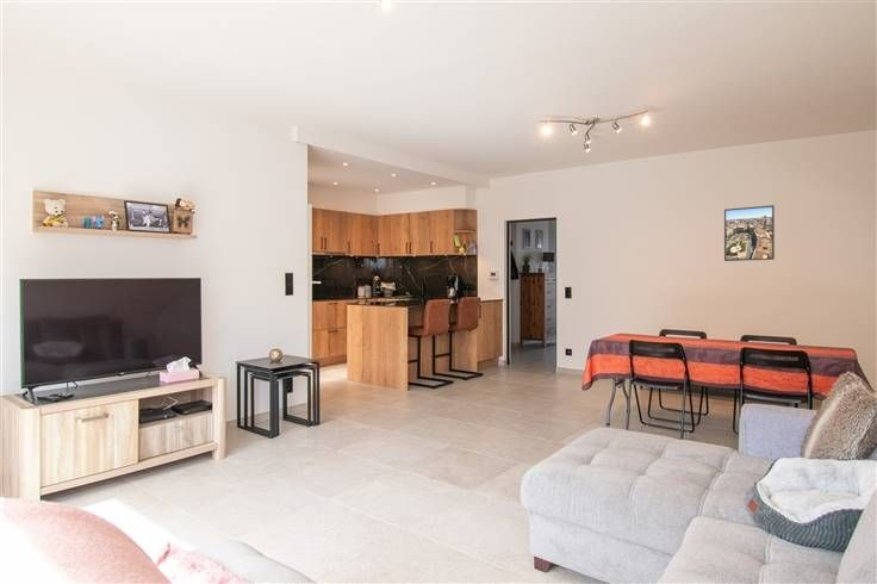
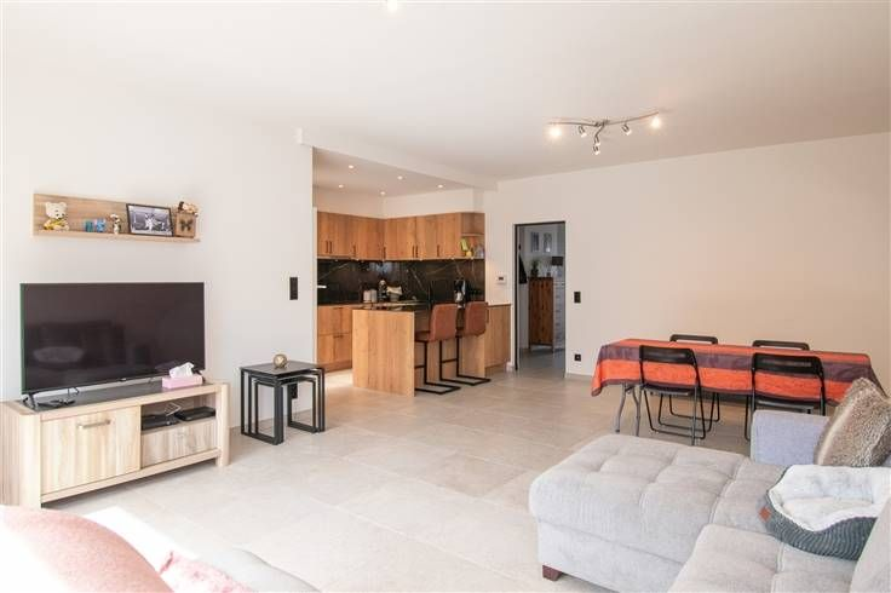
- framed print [723,204,776,262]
